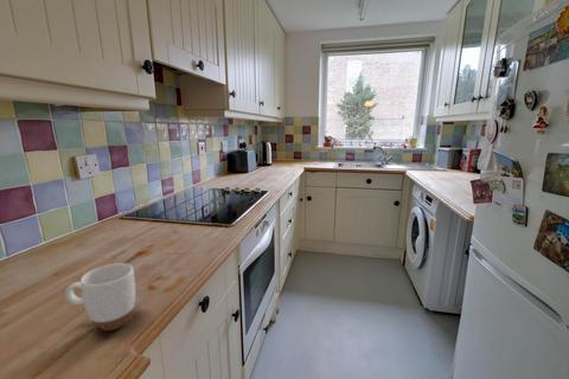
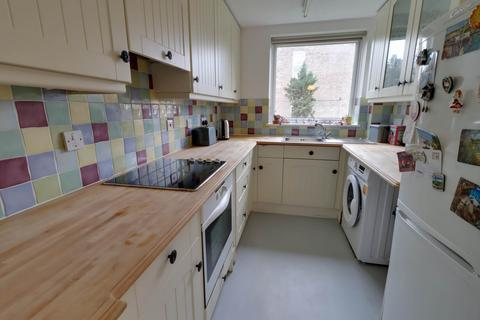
- mug [64,262,136,332]
